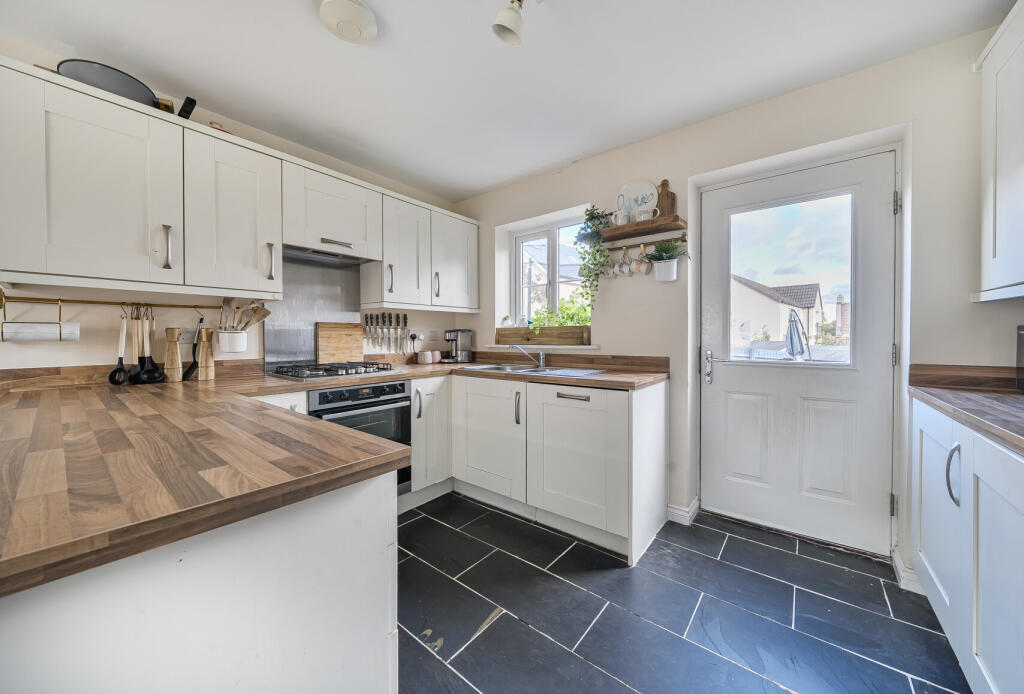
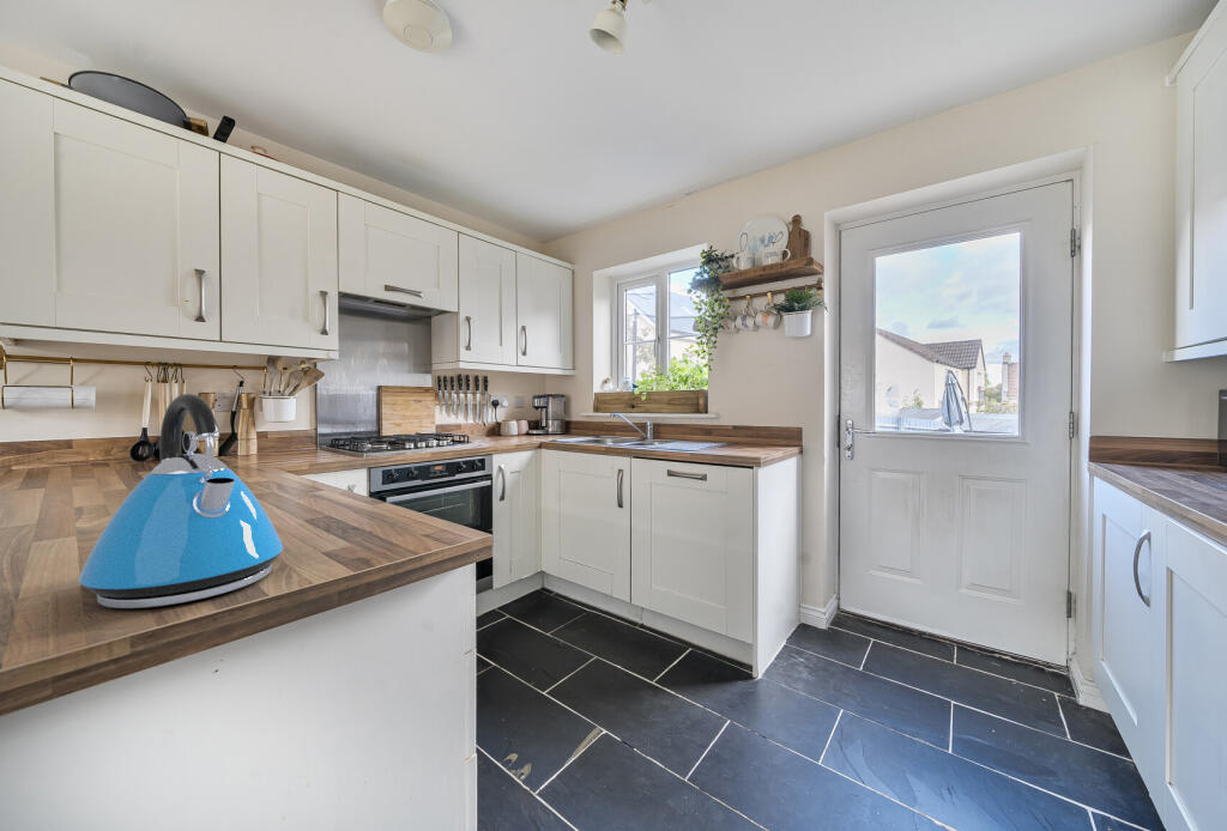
+ kettle [78,393,284,609]
